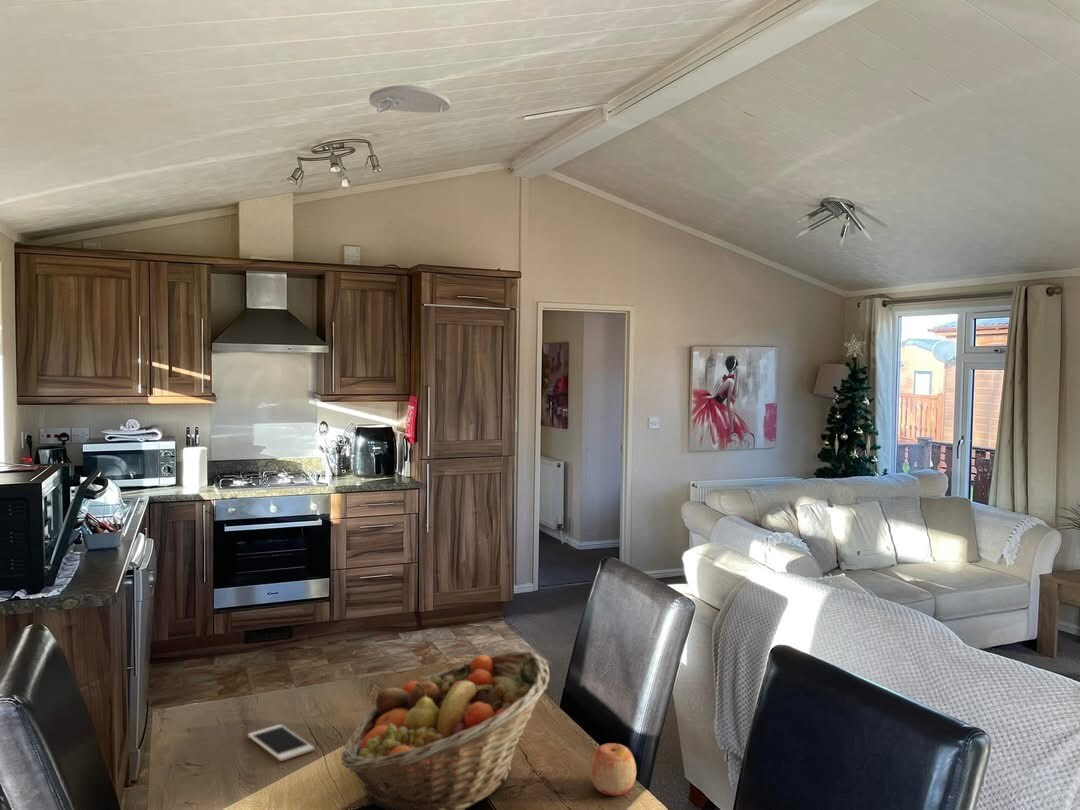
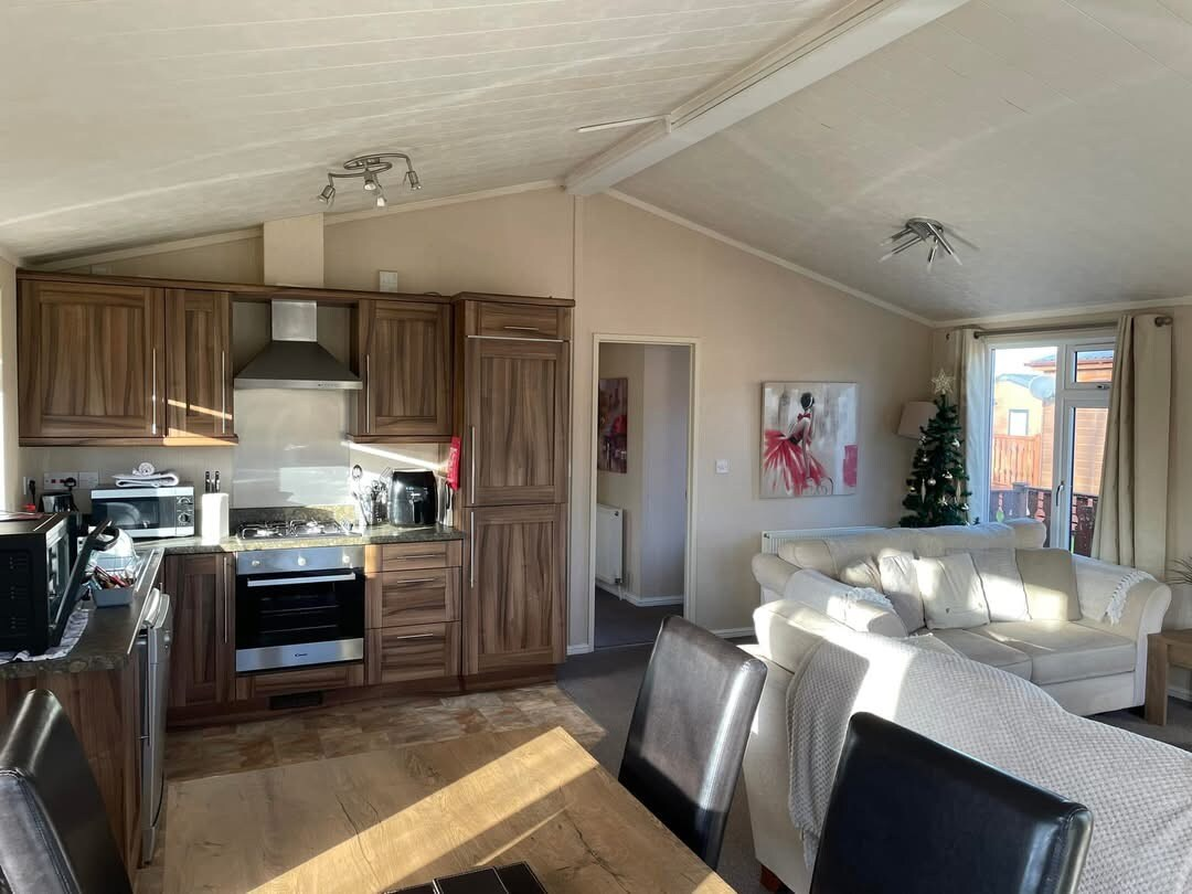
- cell phone [247,724,315,762]
- fruit basket [339,650,550,810]
- smoke detector [368,84,451,114]
- apple [588,742,637,797]
